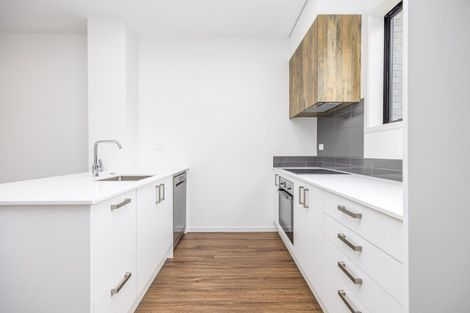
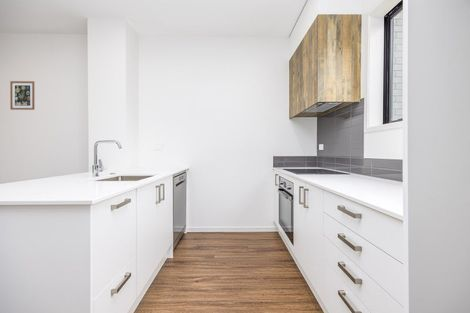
+ wall art [9,80,35,111]
